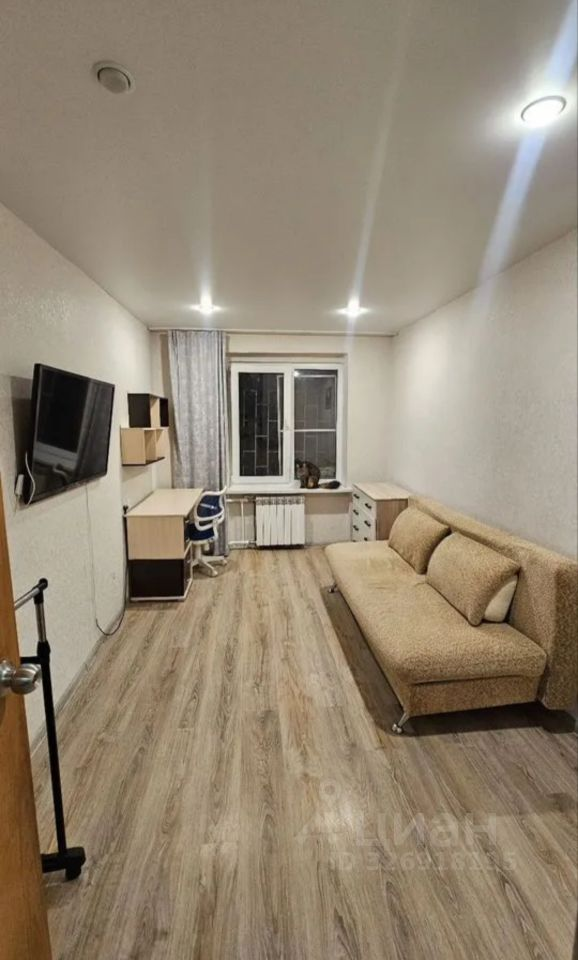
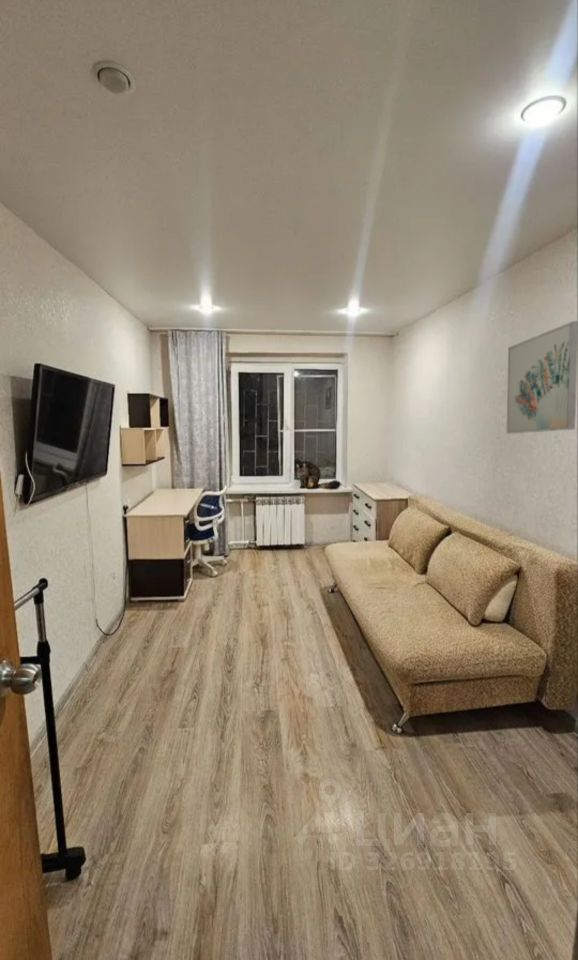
+ wall art [505,320,578,435]
